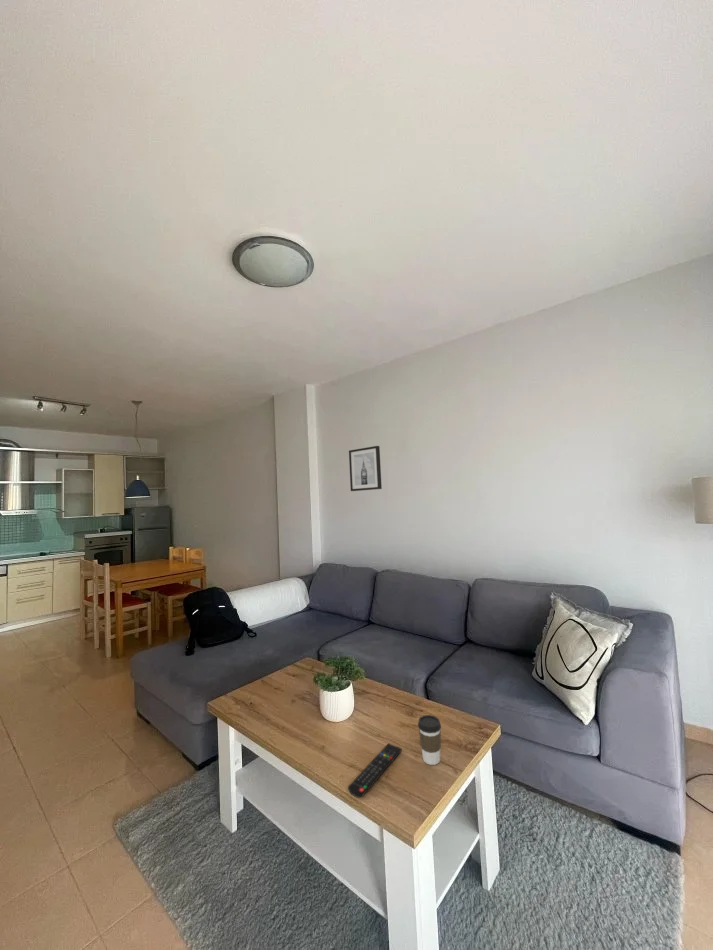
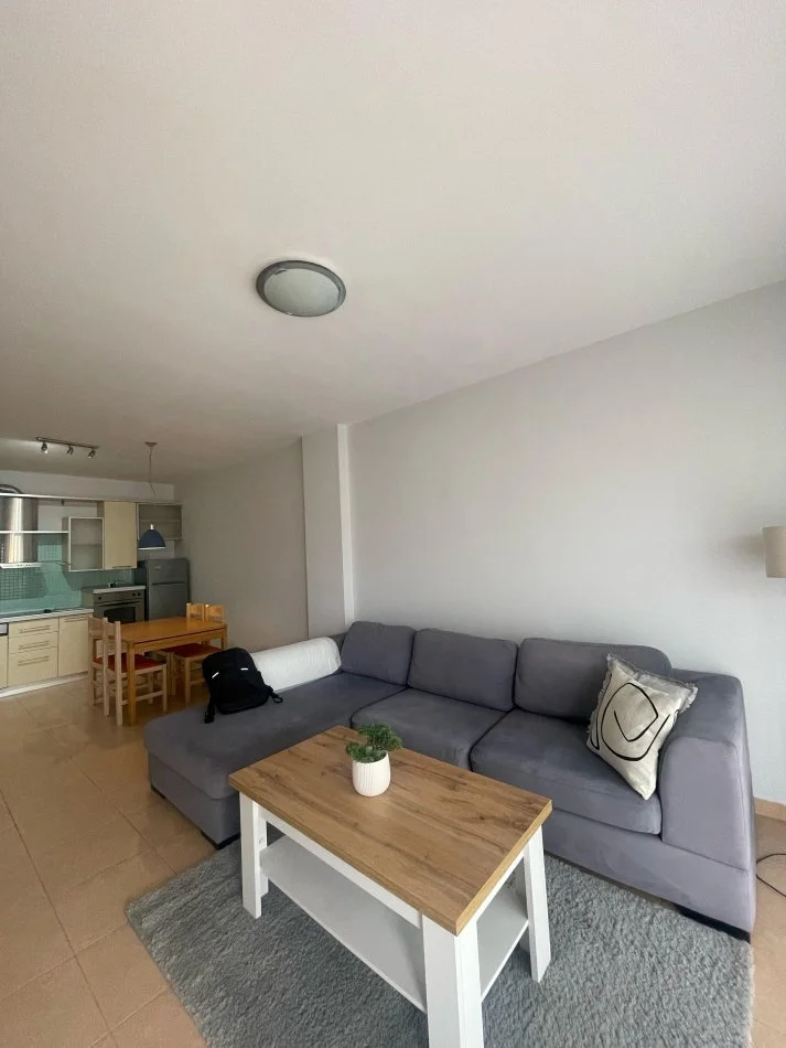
- wall art [348,445,383,492]
- coffee cup [417,714,442,766]
- remote control [347,742,403,798]
